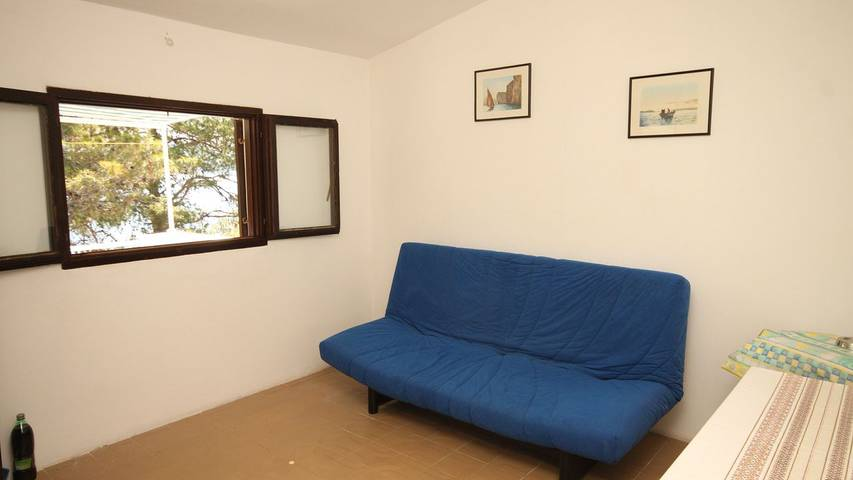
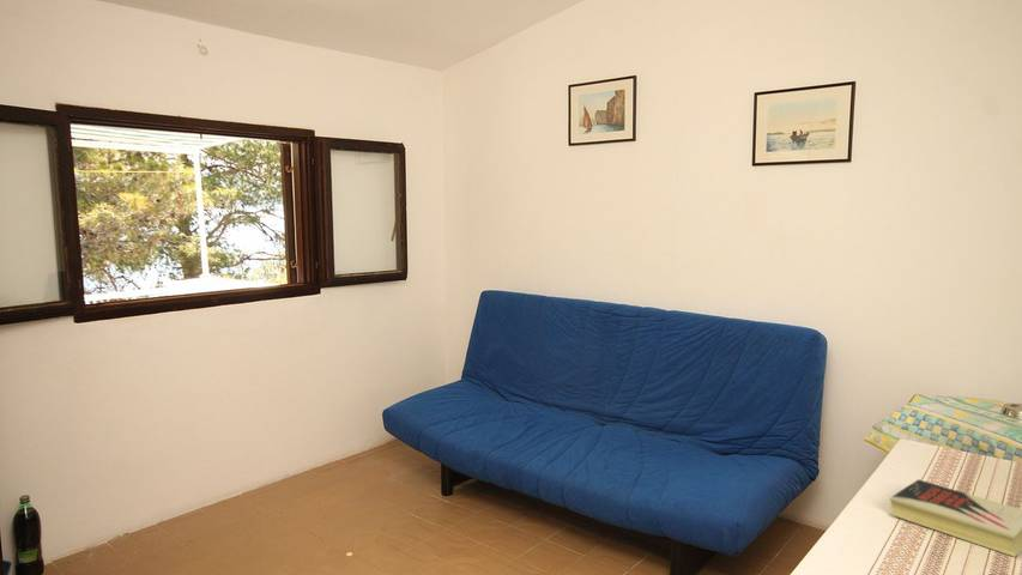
+ book [889,478,1022,558]
